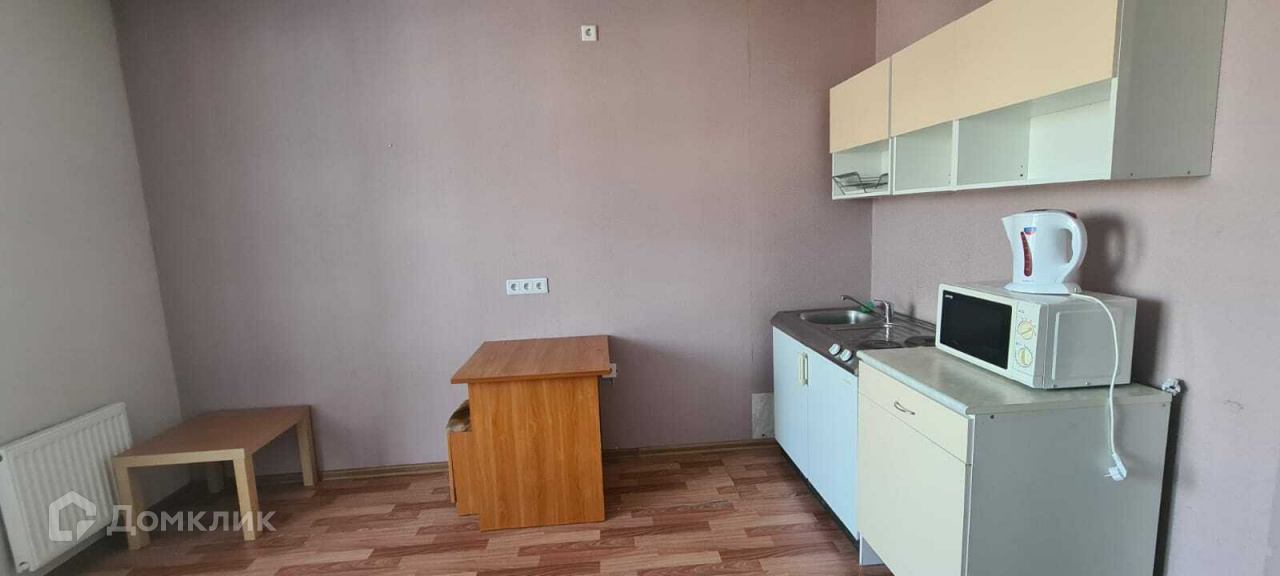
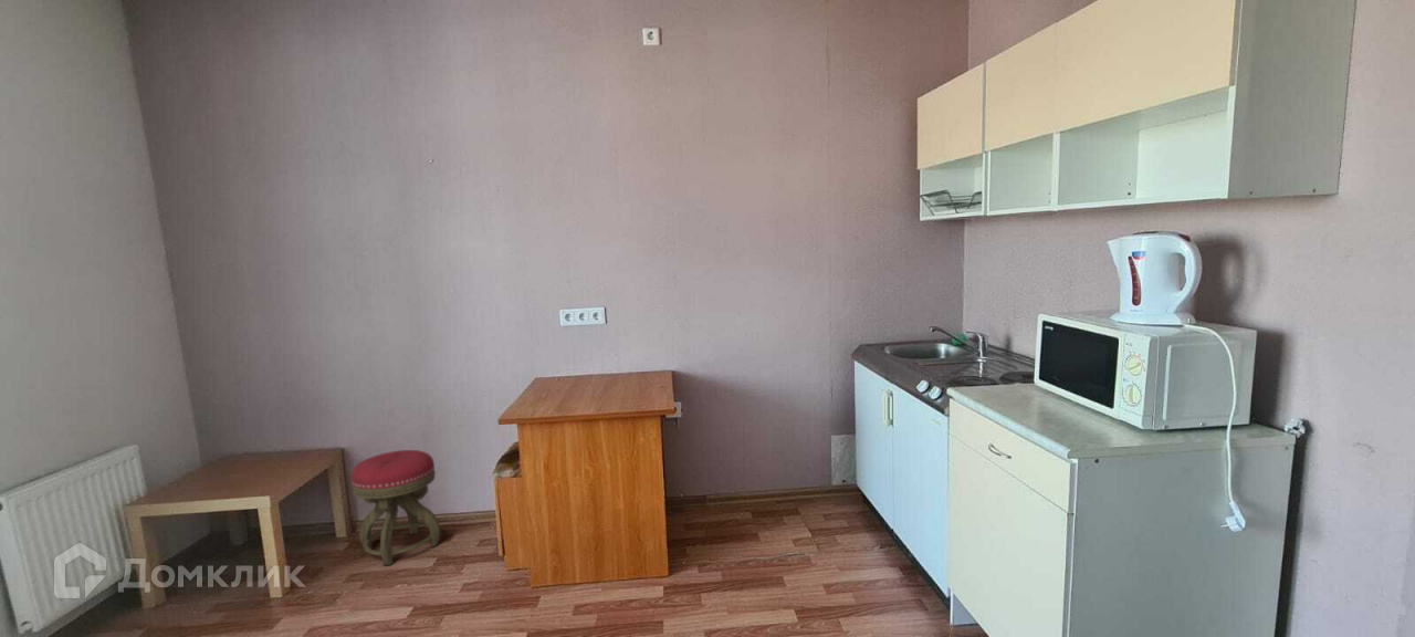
+ stool [350,449,441,566]
